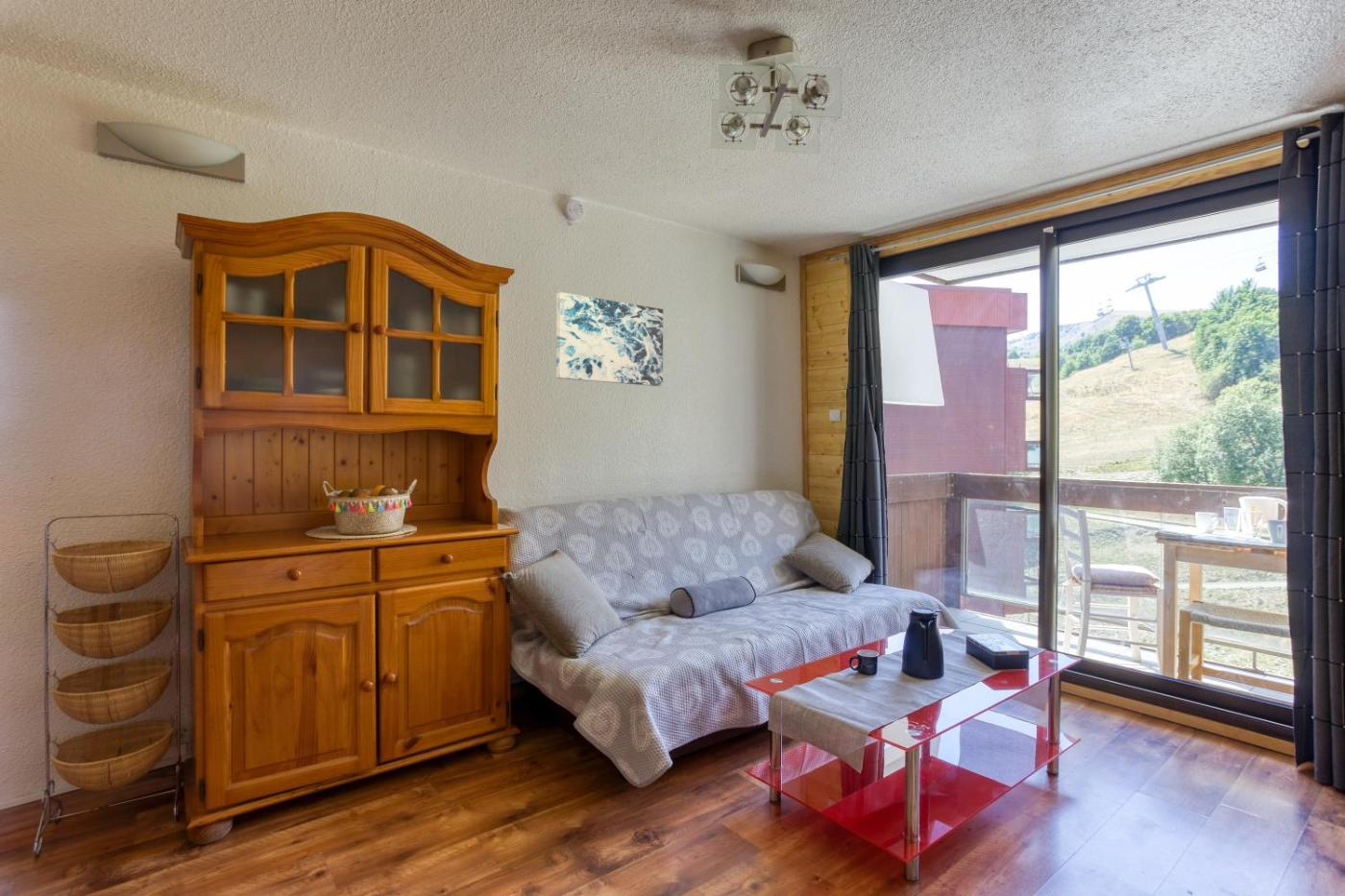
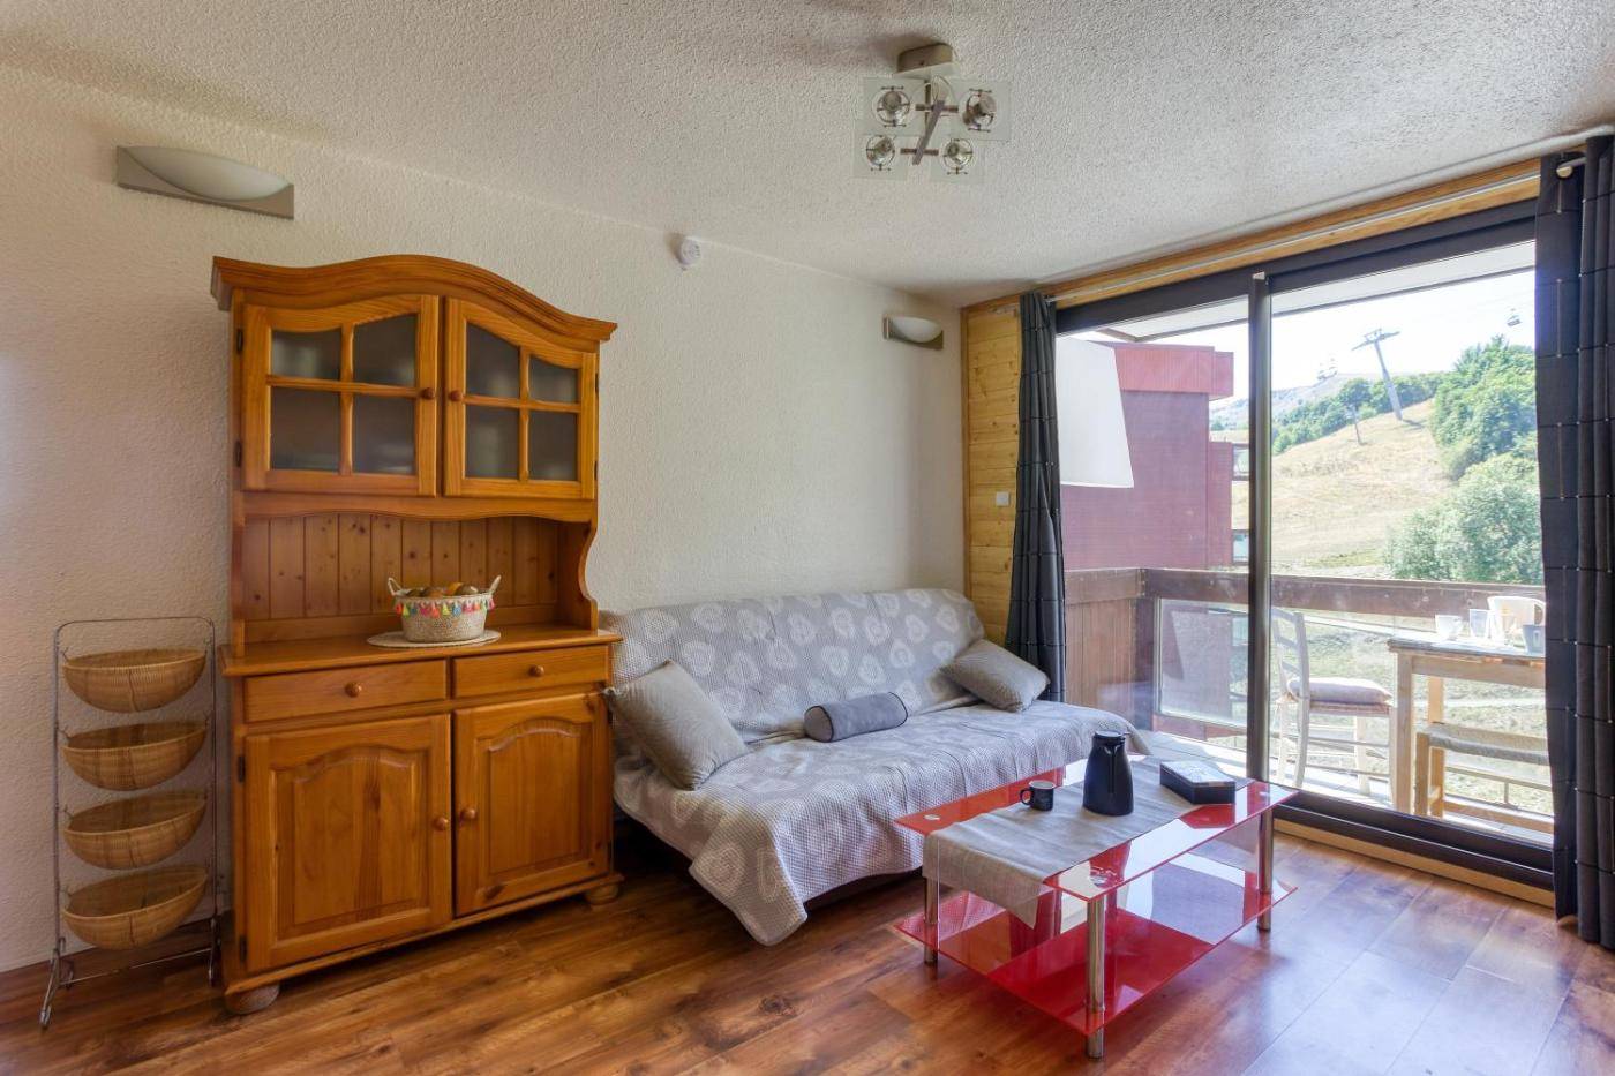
- wall art [555,291,664,387]
